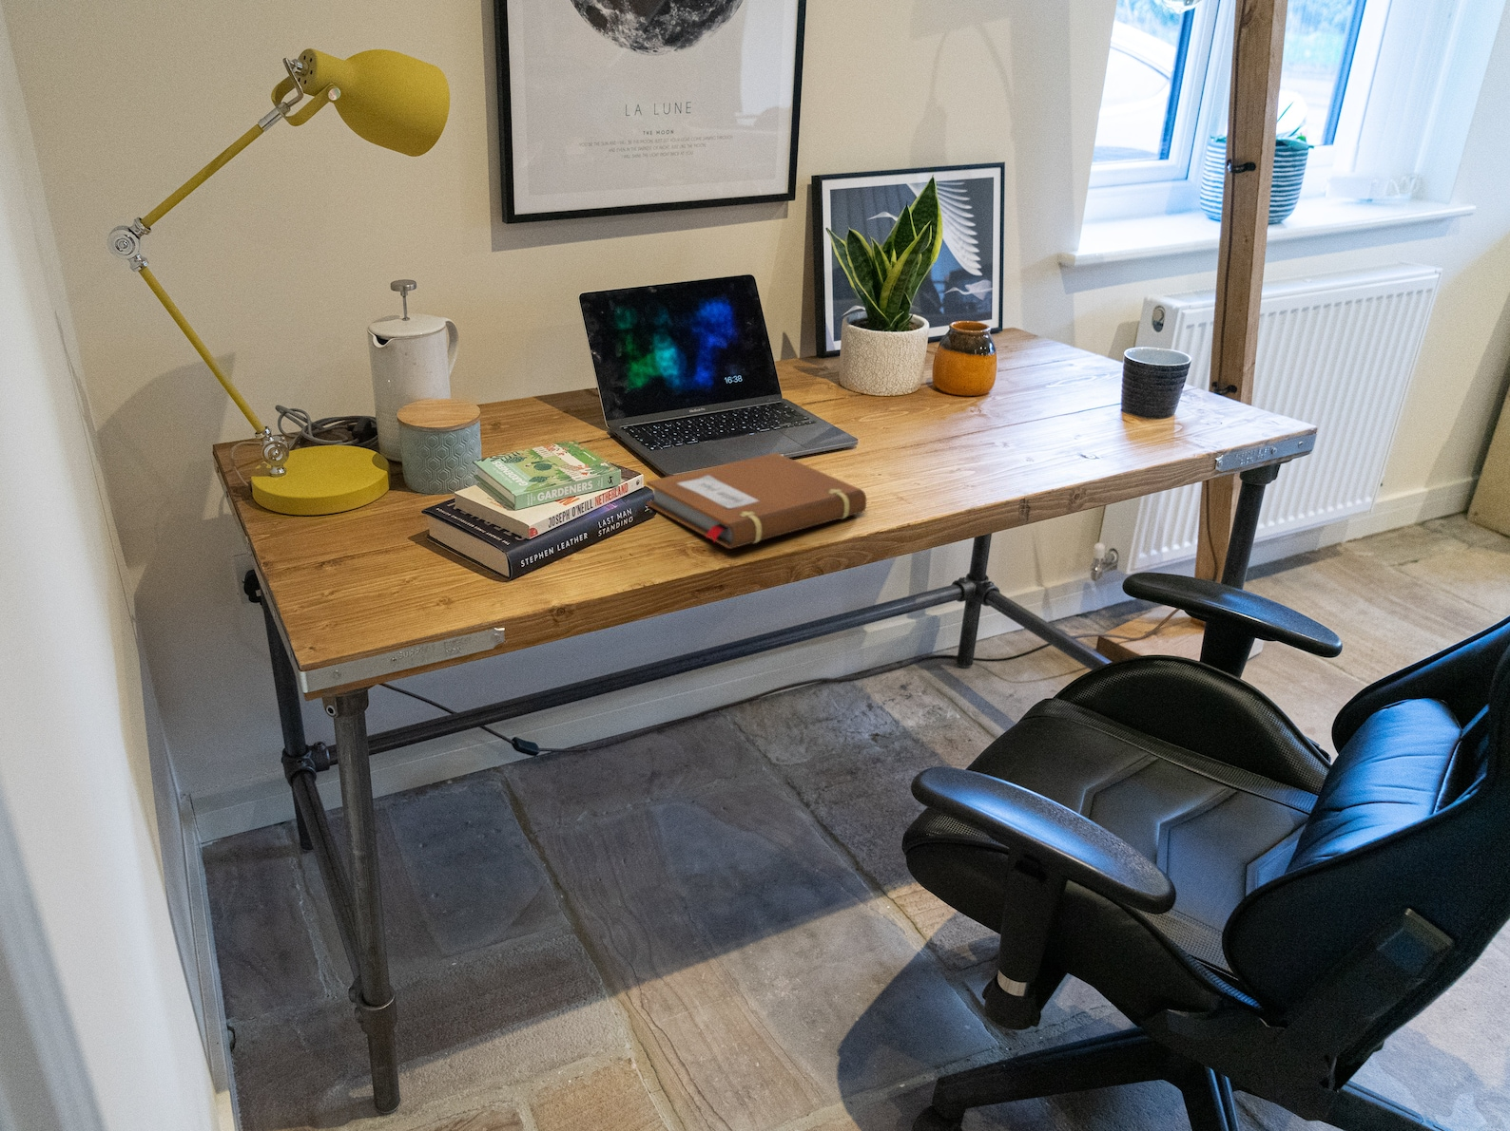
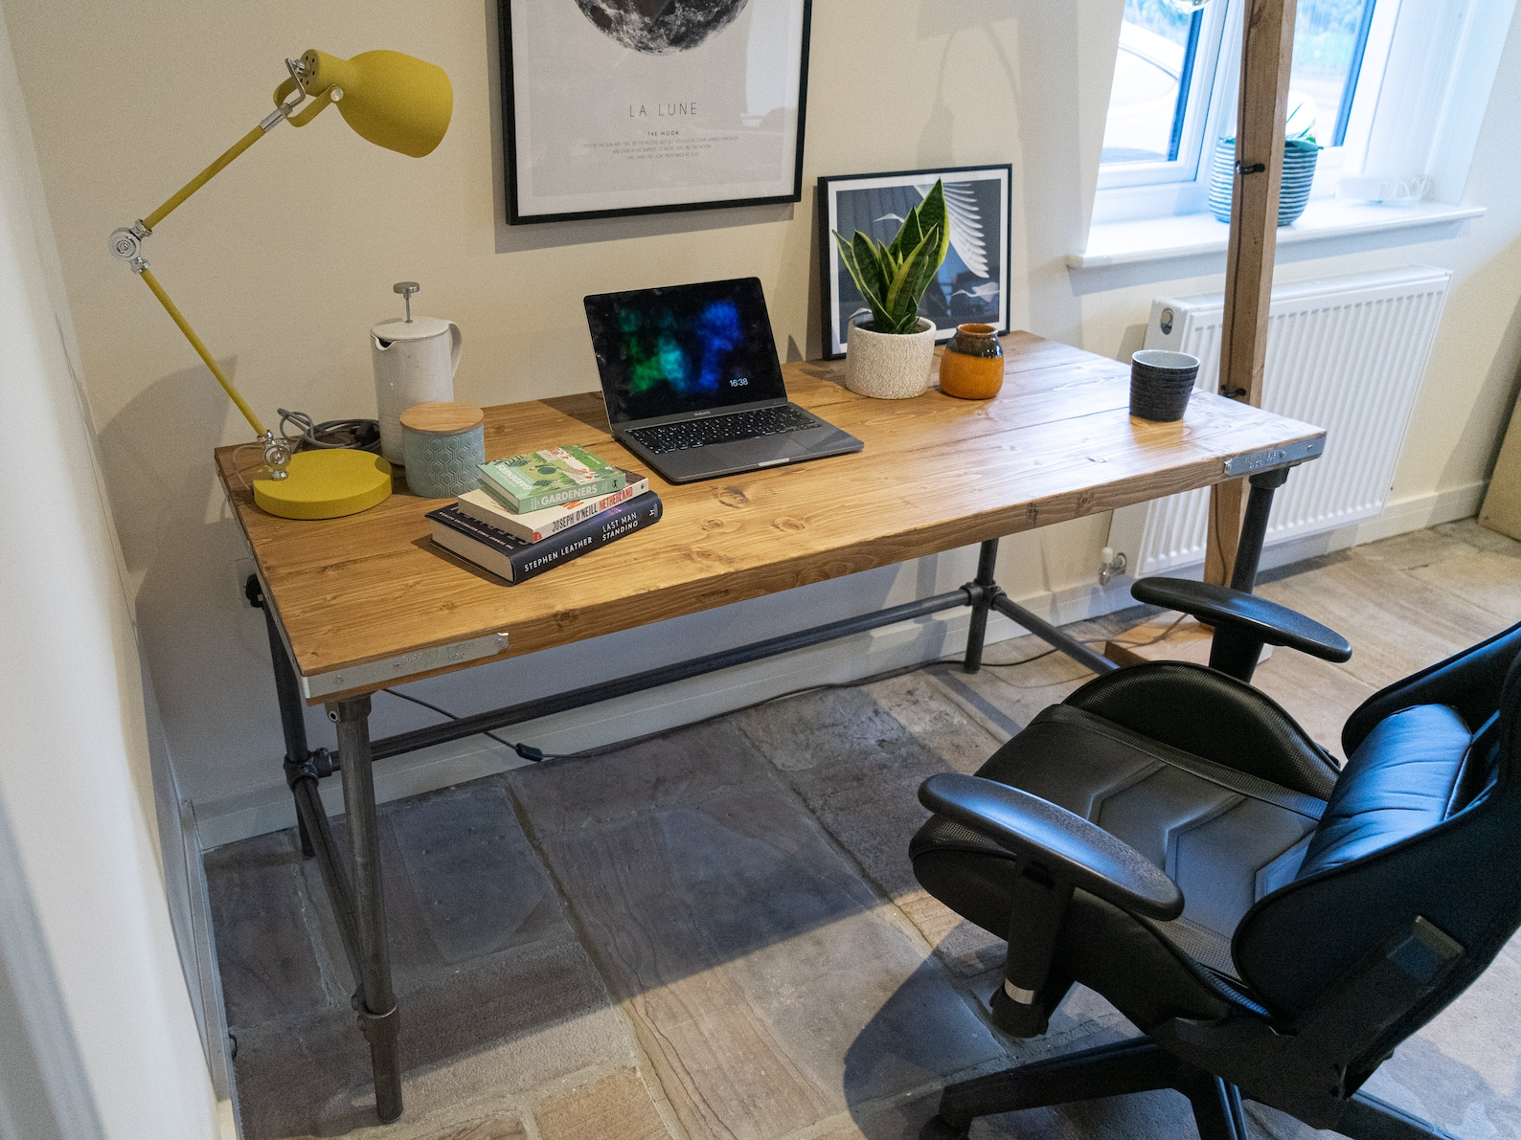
- notebook [646,451,867,550]
